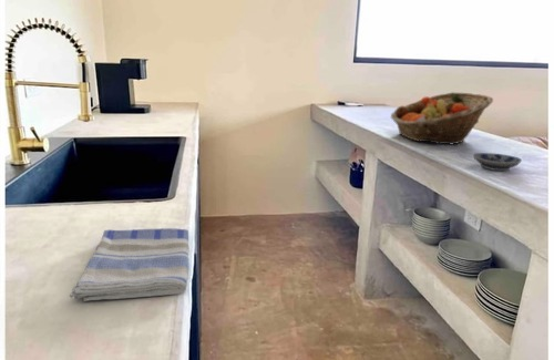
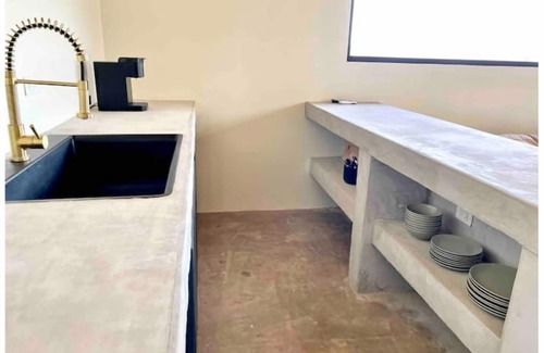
- dish towel [69,227,191,302]
- bowl [472,152,523,172]
- fruit basket [390,91,494,145]
